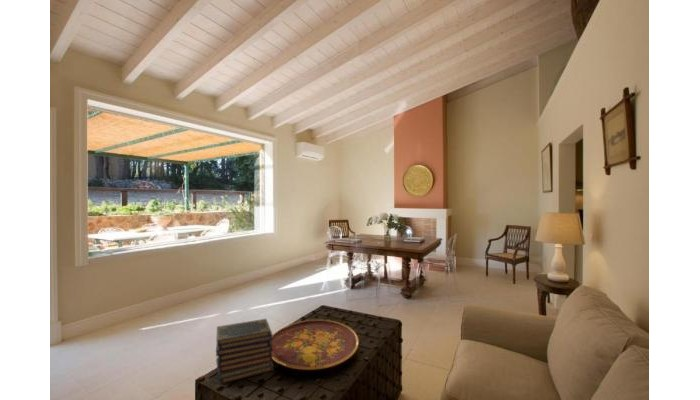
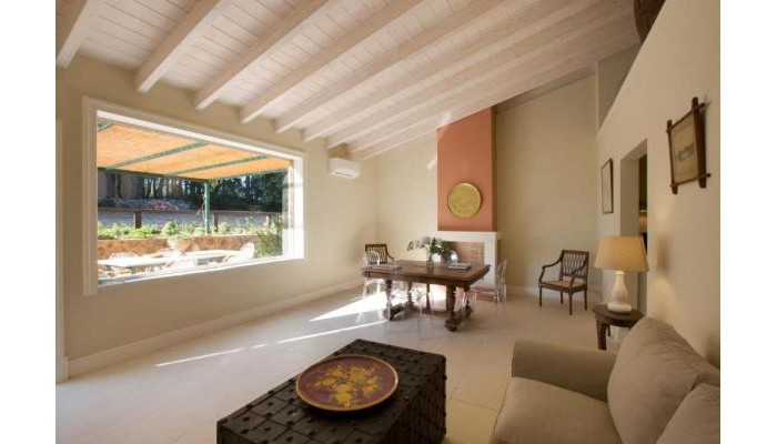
- book stack [215,318,275,385]
